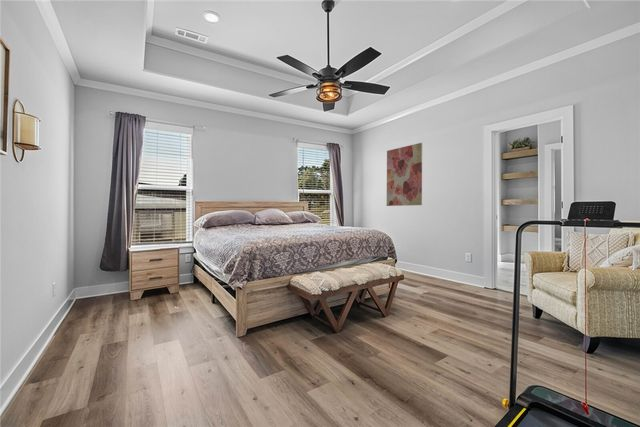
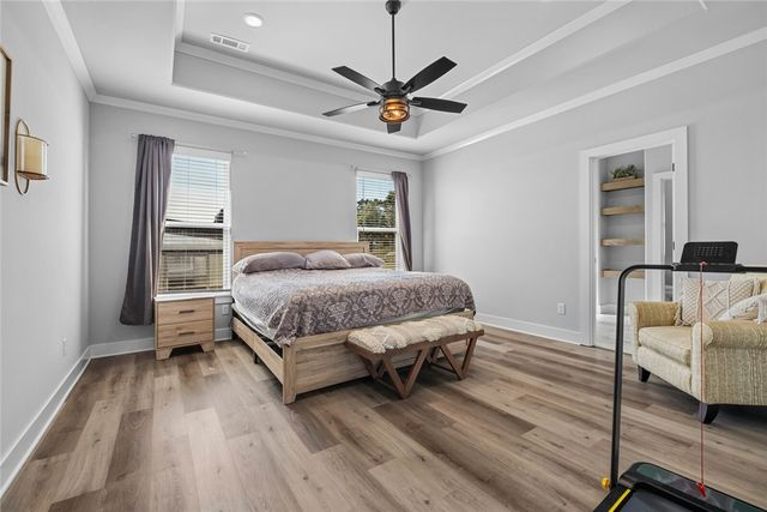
- wall art [386,142,423,207]
